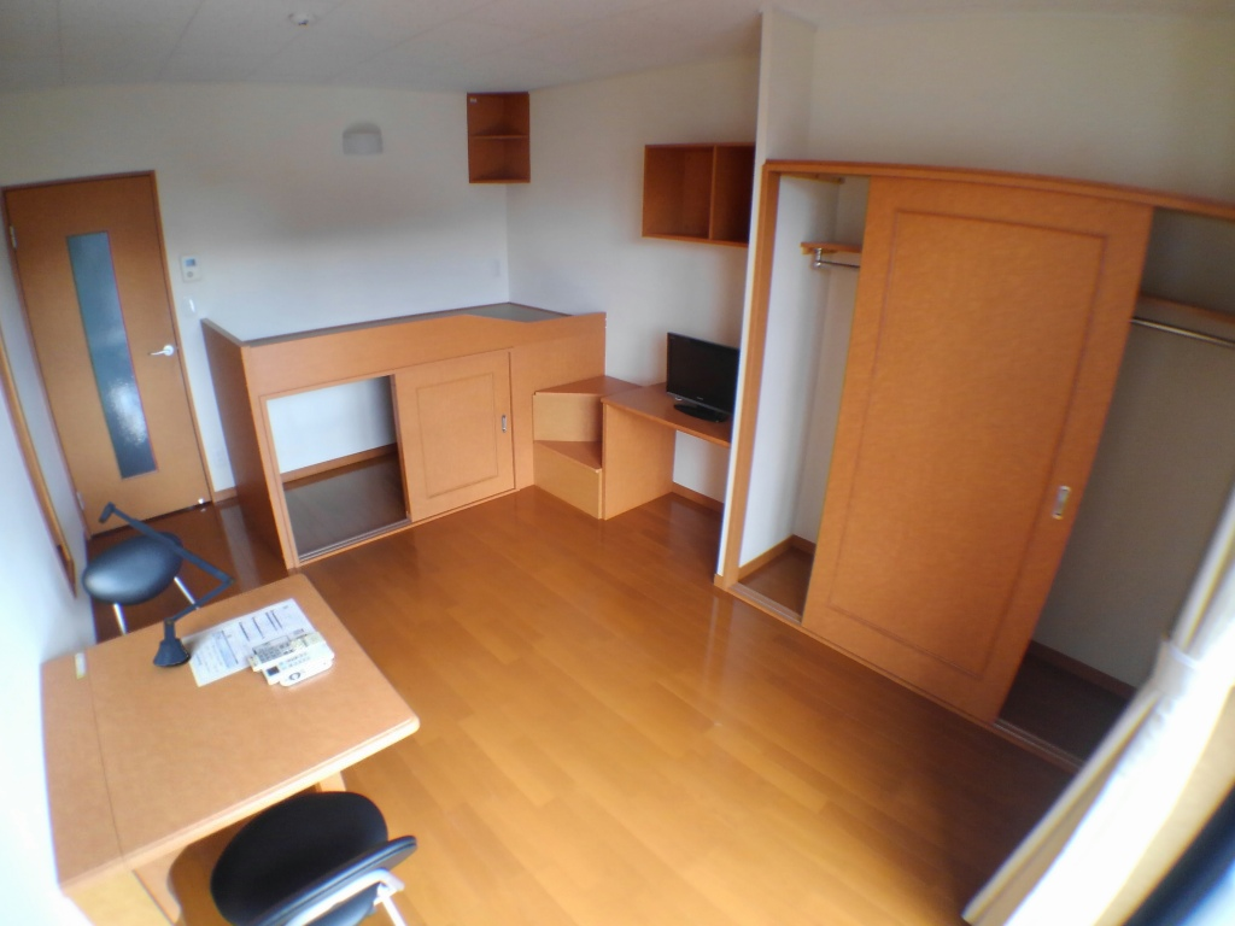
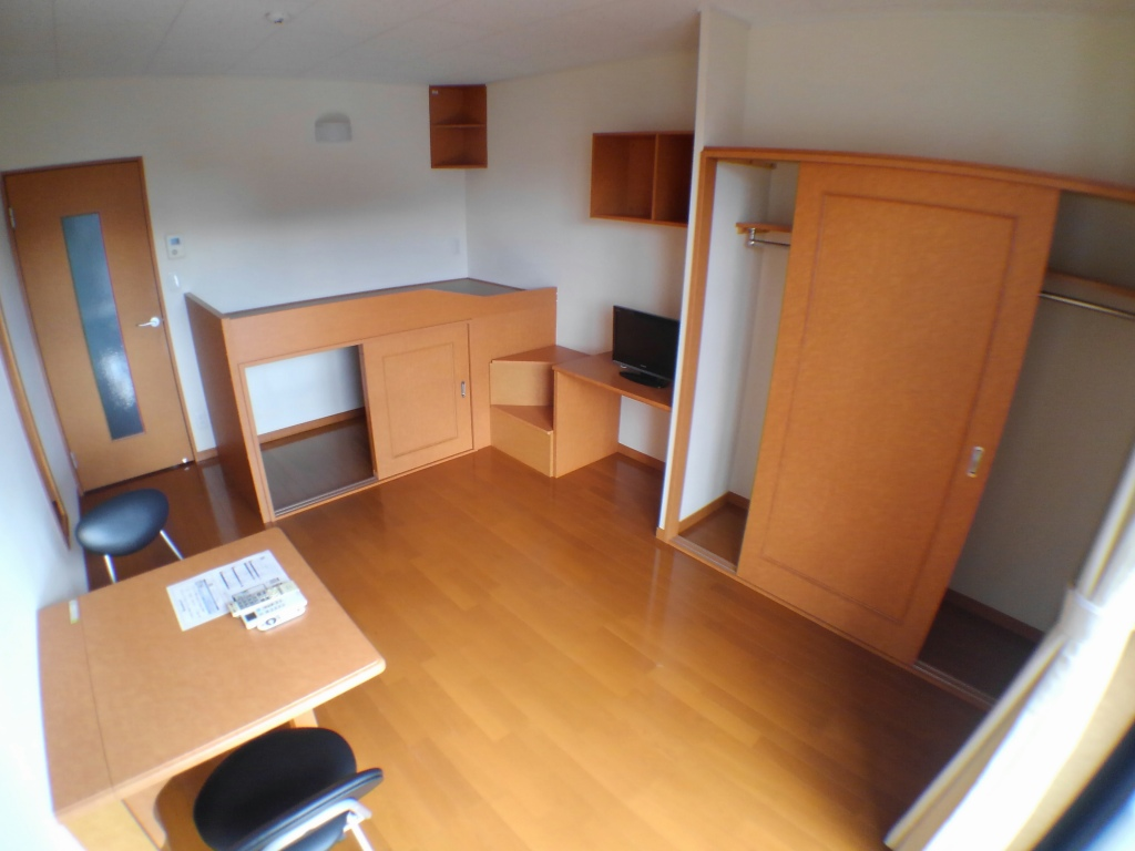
- desk lamp [96,500,236,668]
